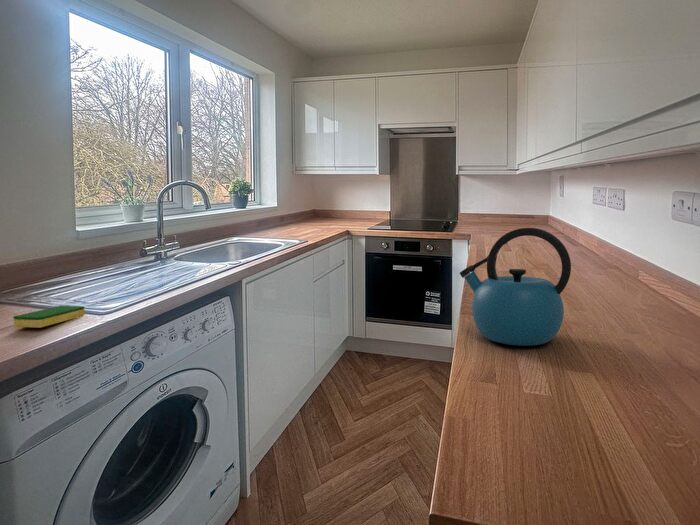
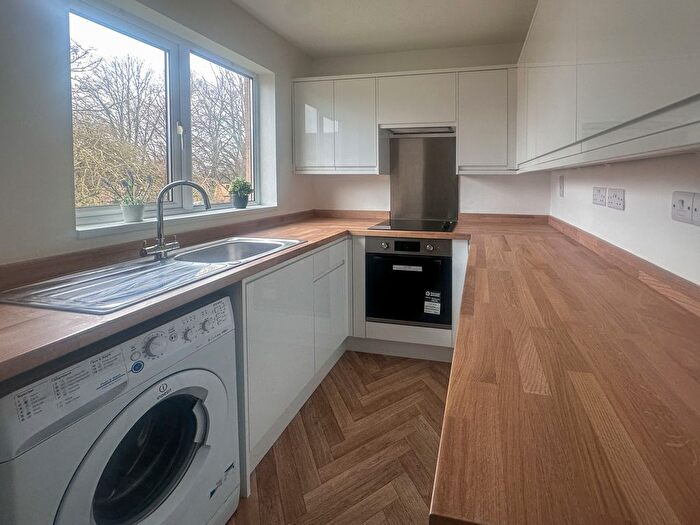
- kettle [459,227,572,347]
- dish sponge [12,305,86,329]
